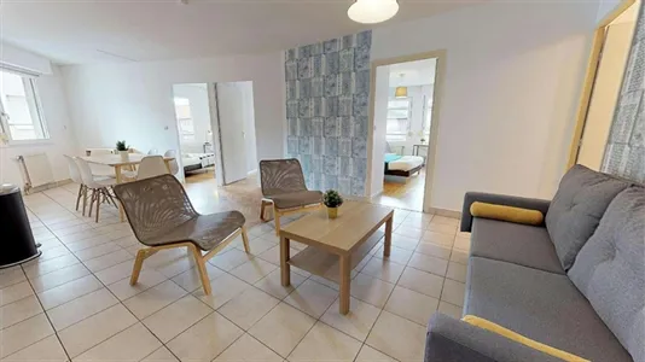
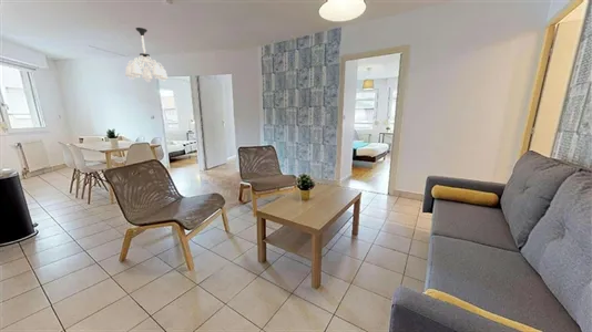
+ chandelier [124,27,169,84]
